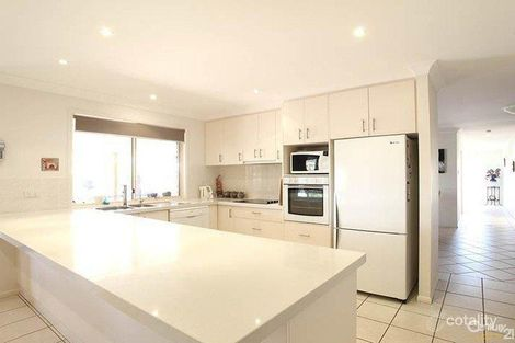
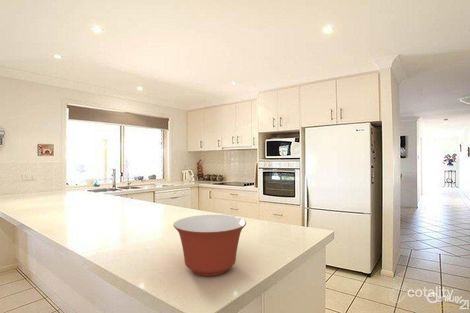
+ mixing bowl [172,214,247,277]
